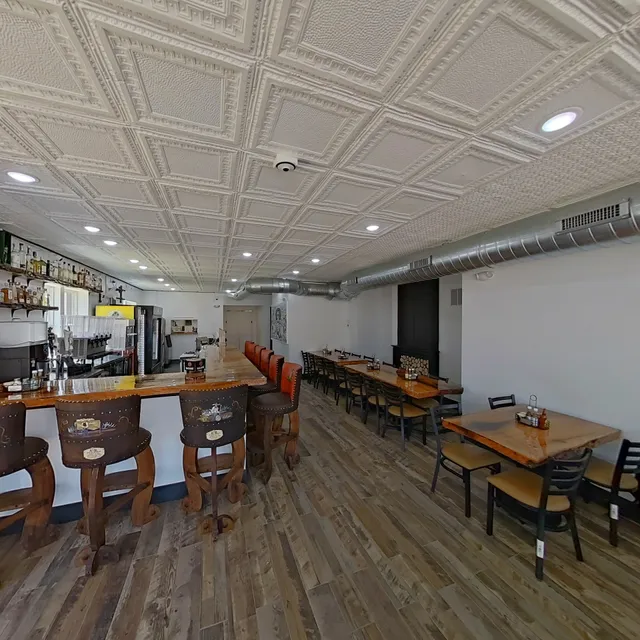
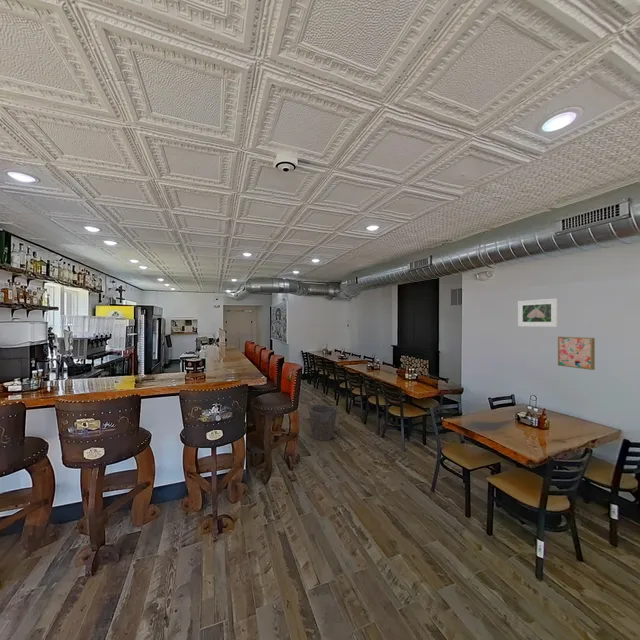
+ wall art [557,336,596,371]
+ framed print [517,297,559,328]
+ waste bin [308,405,338,441]
